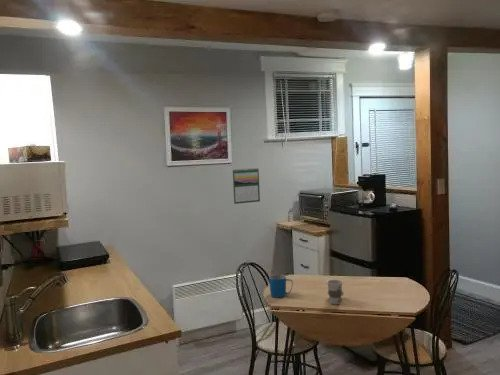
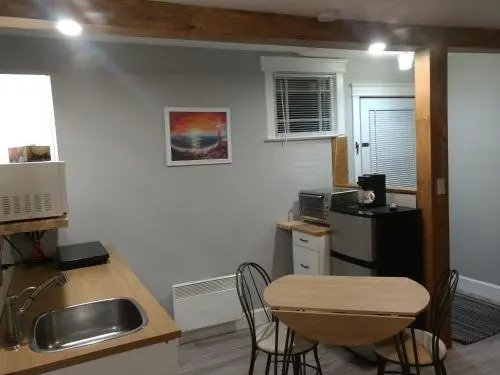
- mug [268,274,294,298]
- calendar [232,167,261,205]
- cup [326,278,345,305]
